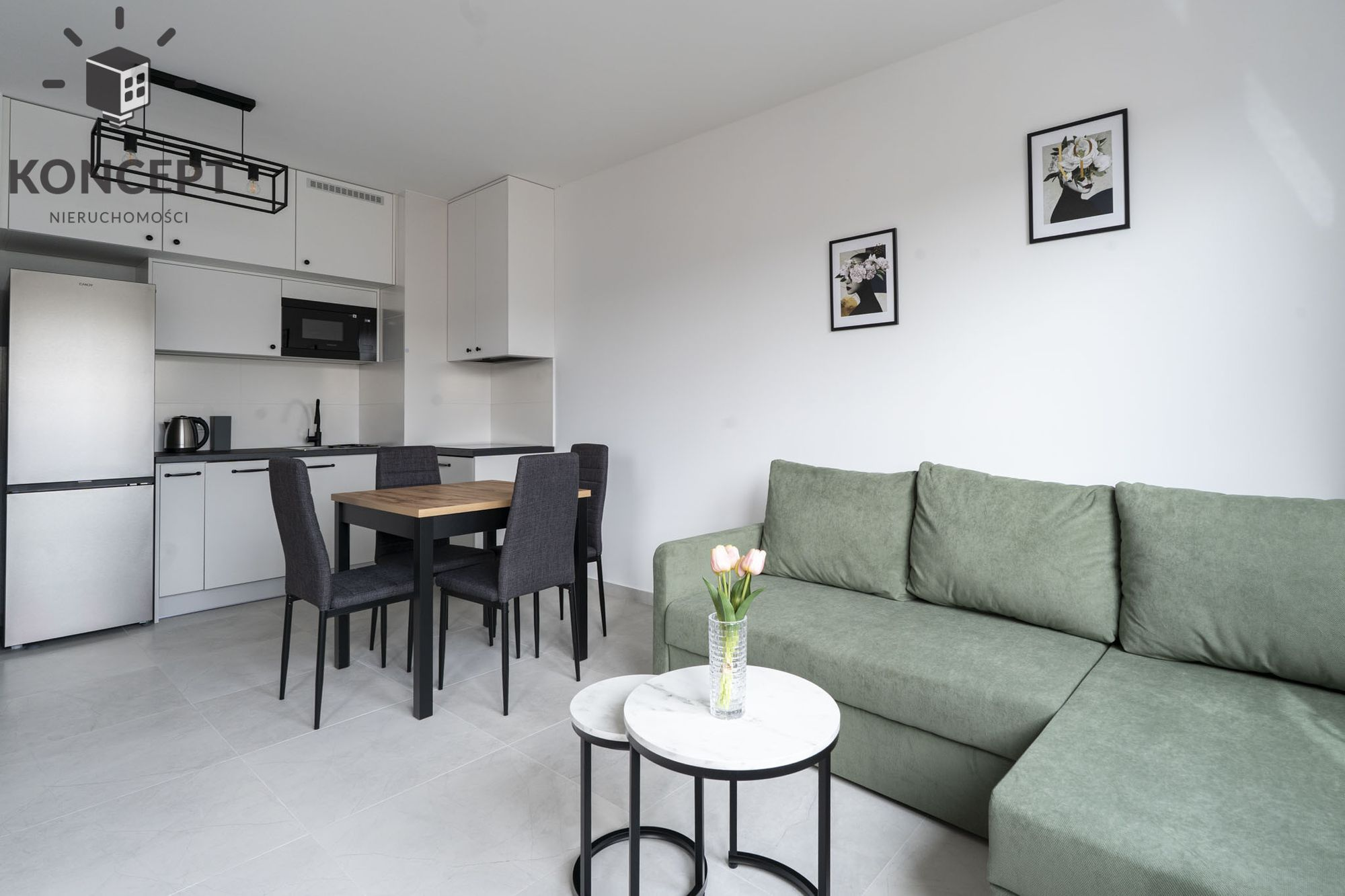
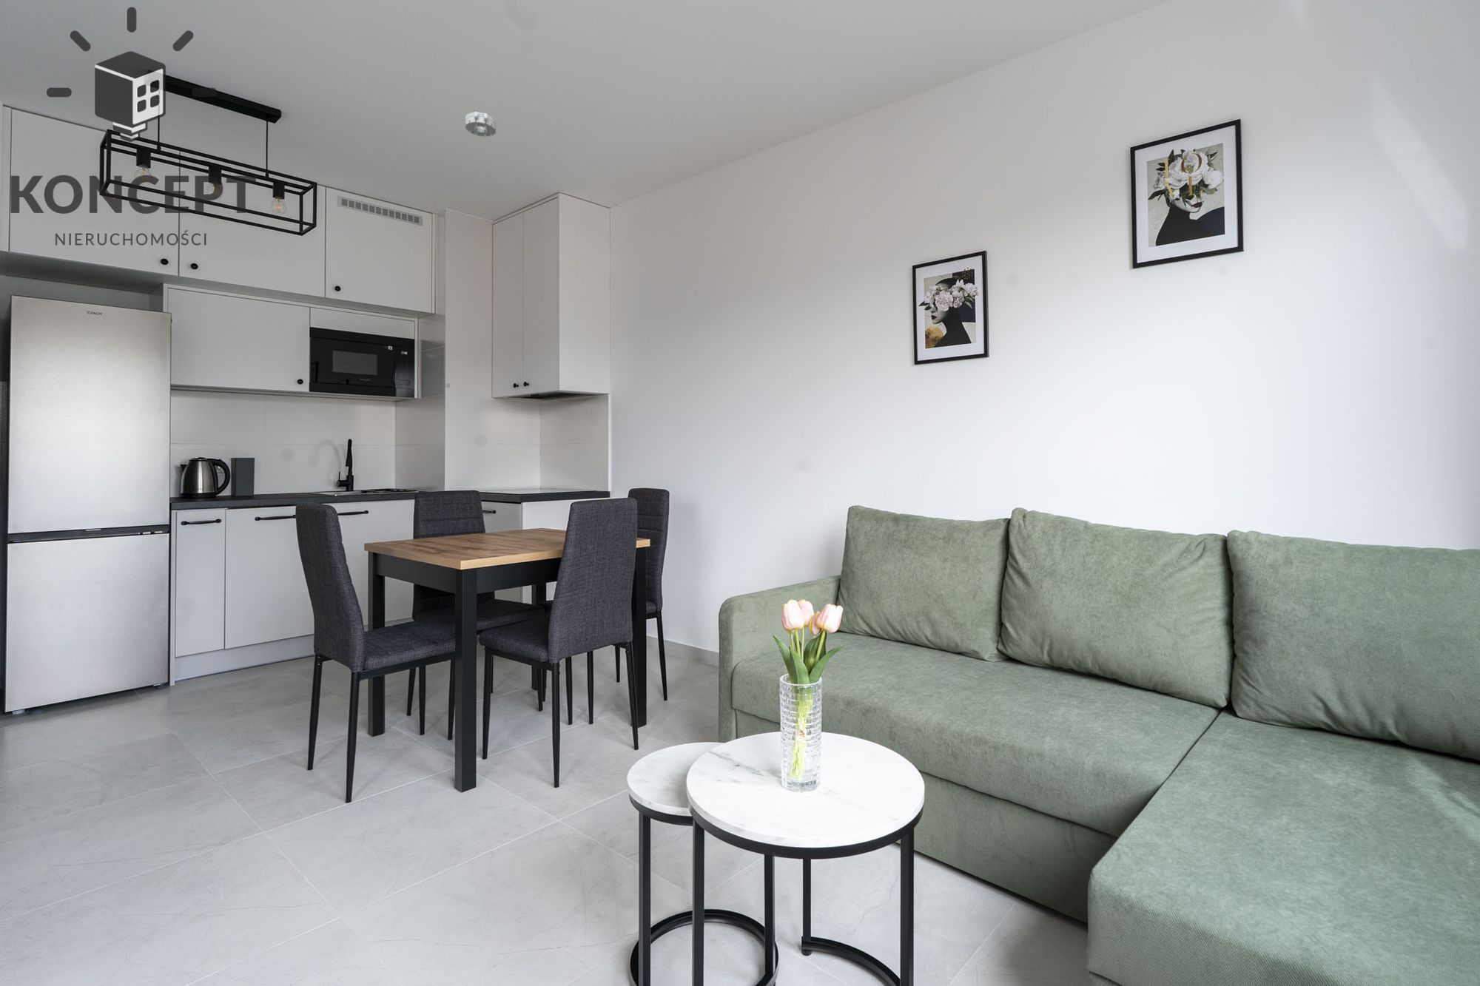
+ smoke detector [464,111,496,138]
